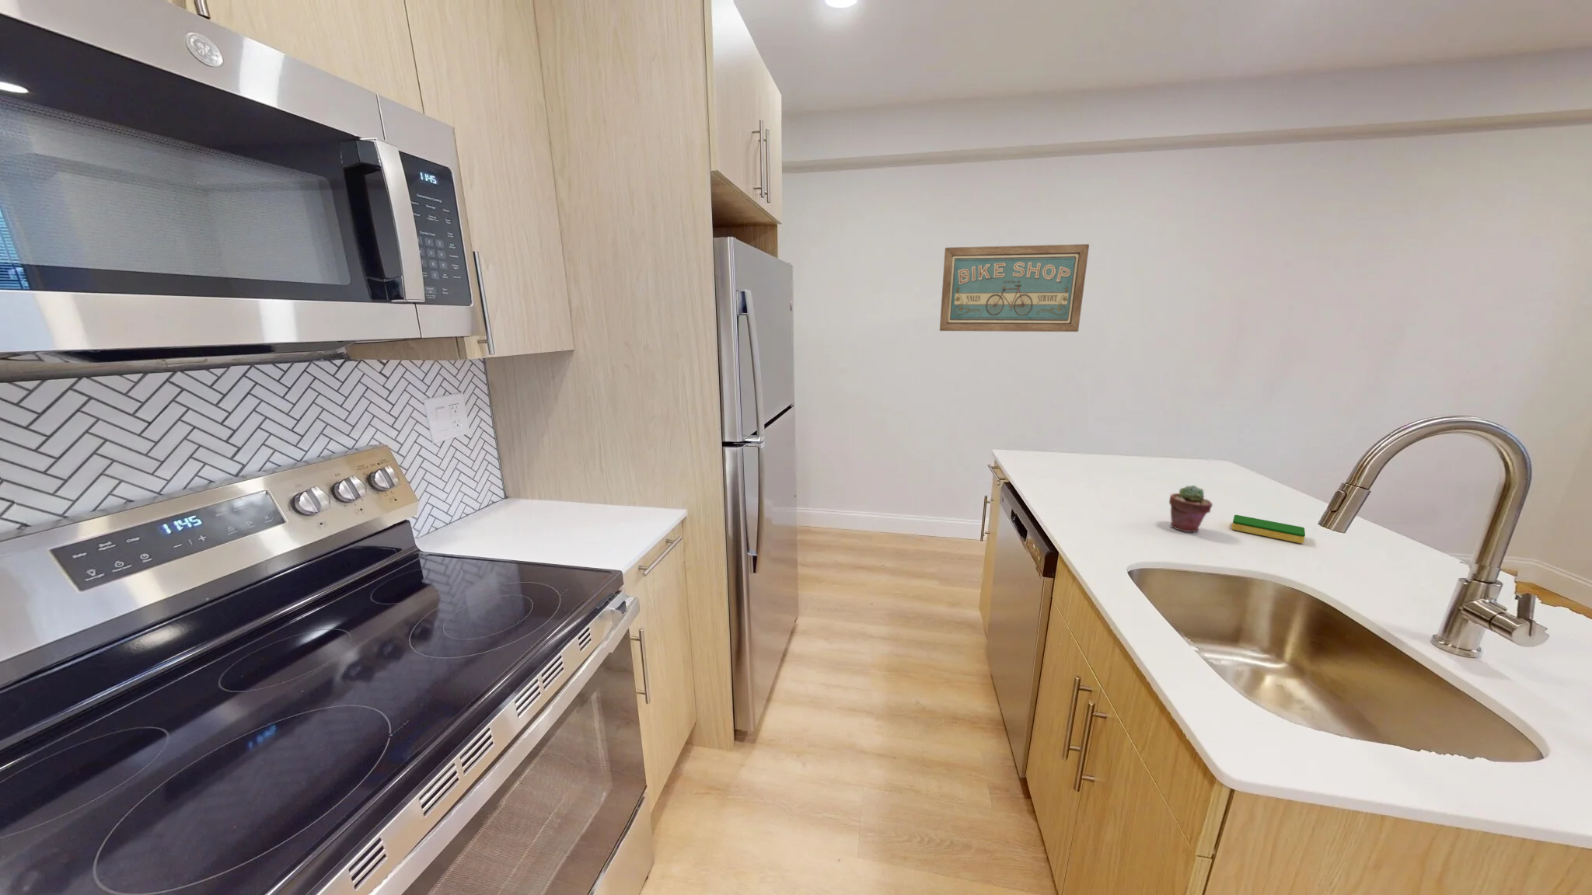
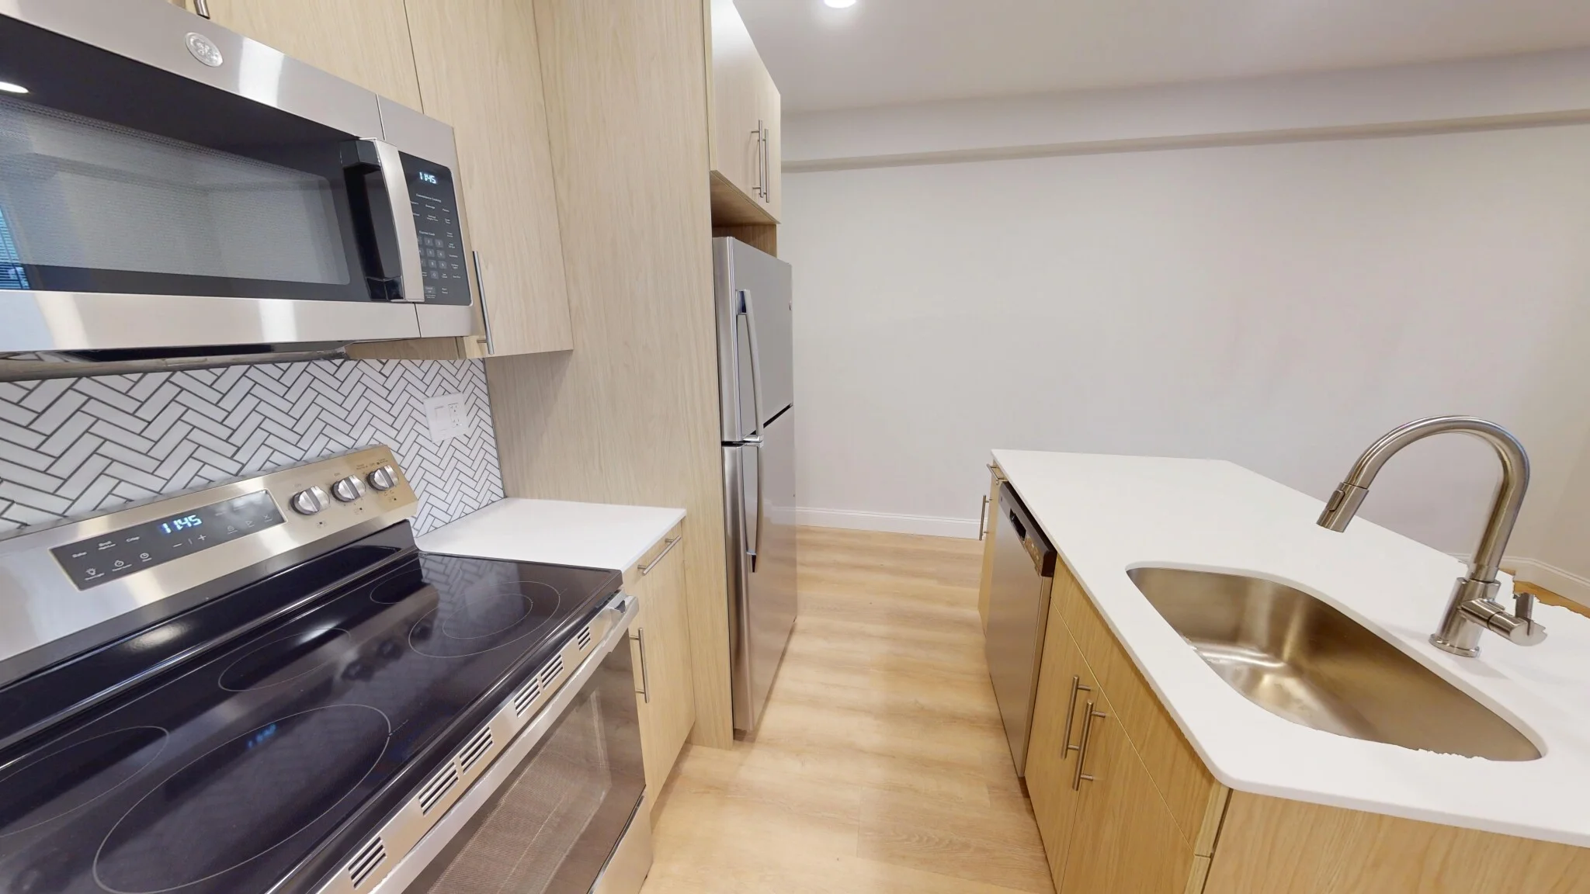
- dish sponge [1230,515,1306,544]
- potted succulent [1169,485,1214,533]
- wall art [939,244,1090,332]
